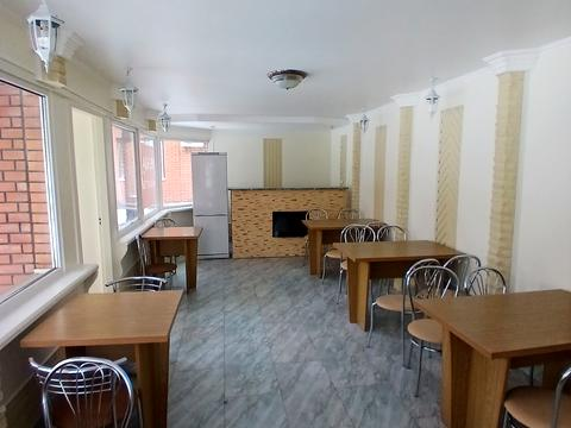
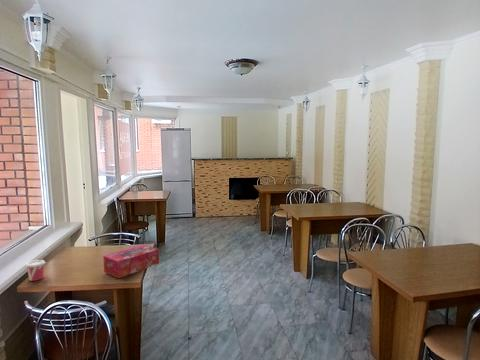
+ tissue box [102,244,160,279]
+ cup [24,259,46,282]
